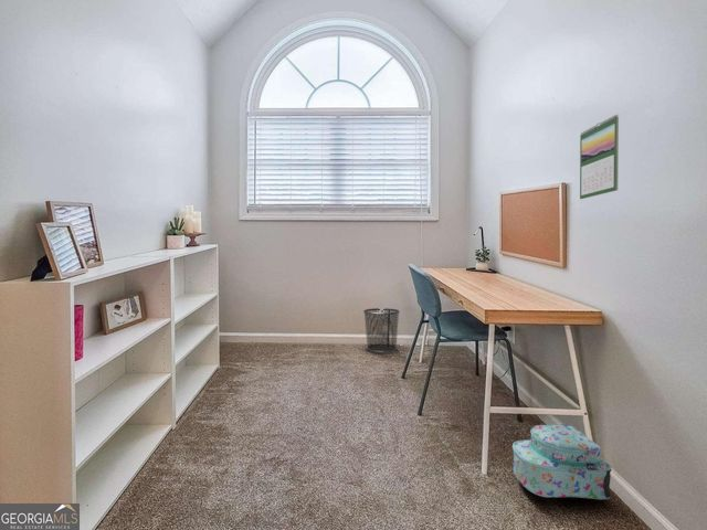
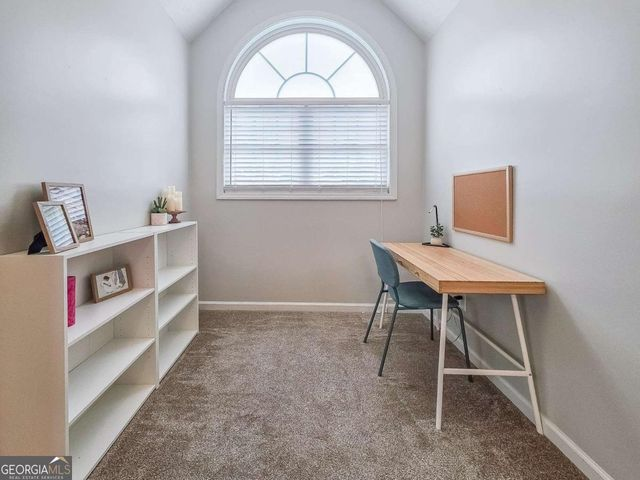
- backpack [511,424,612,500]
- calendar [579,114,620,200]
- waste bin [362,307,401,353]
